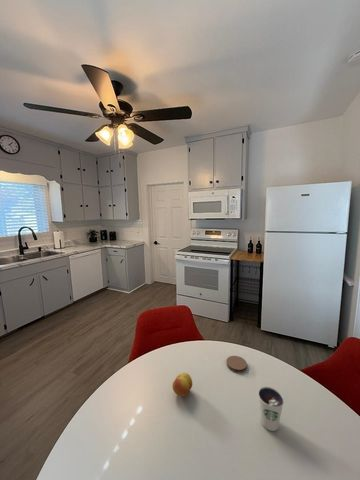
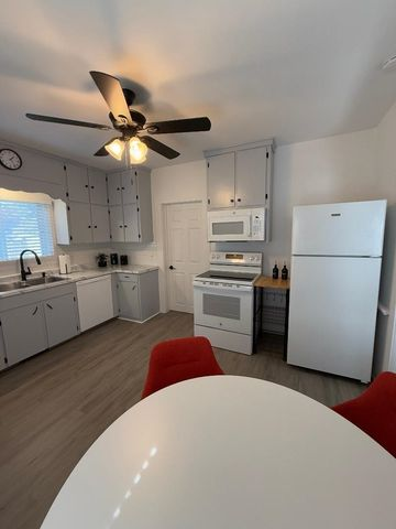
- dixie cup [257,386,285,432]
- coaster [226,355,248,373]
- fruit [171,371,193,398]
